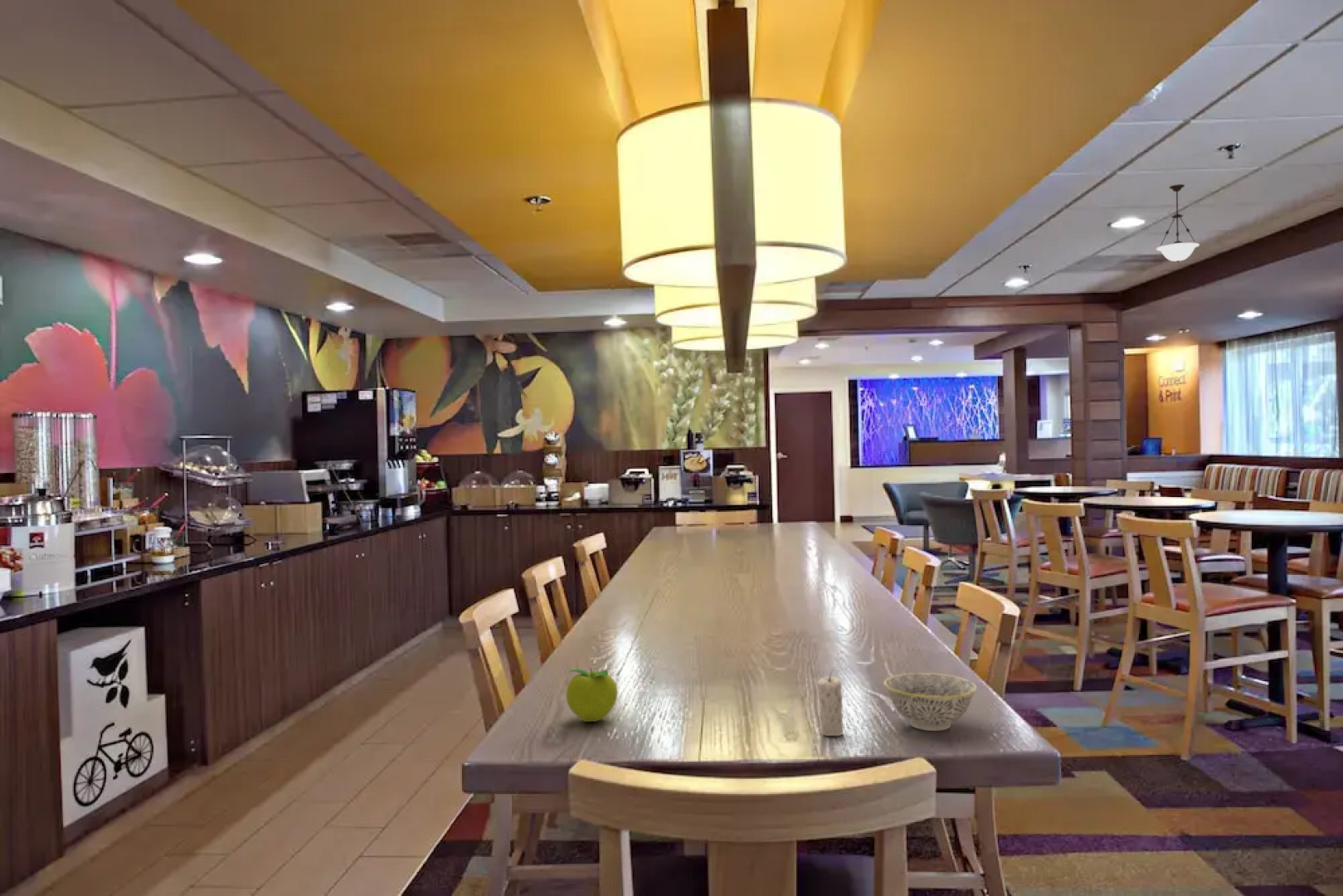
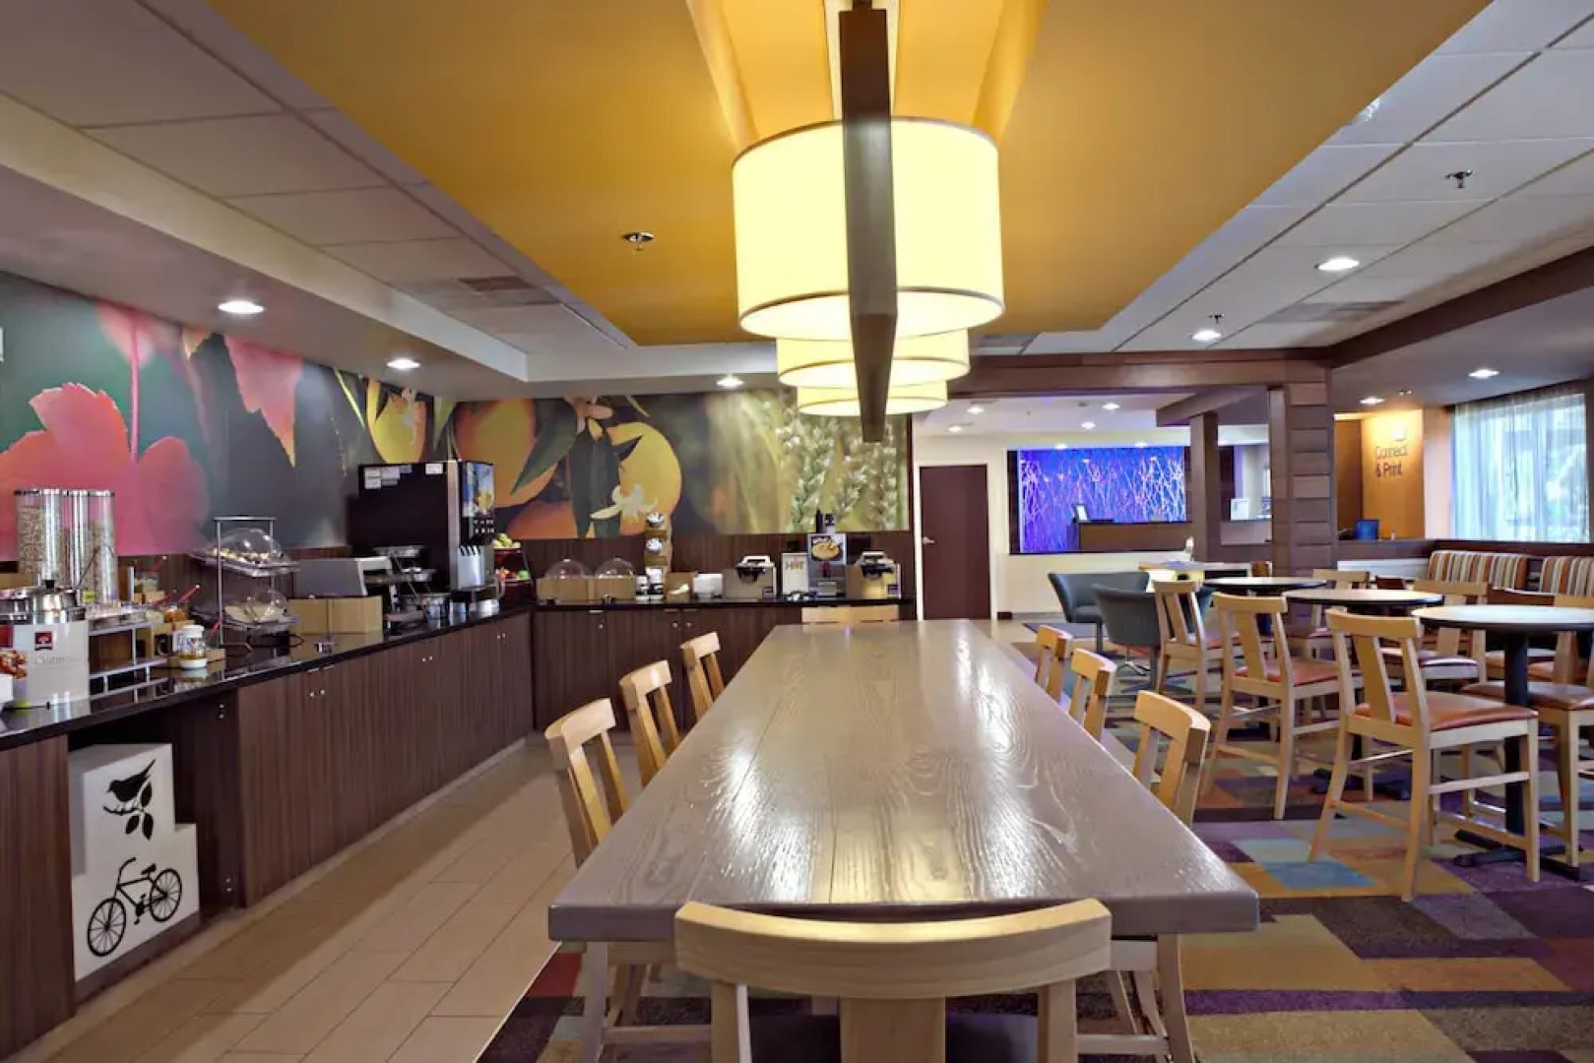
- fruit [566,667,618,723]
- pendant light [1156,183,1200,263]
- candle [816,667,844,737]
- bowl [883,672,977,732]
